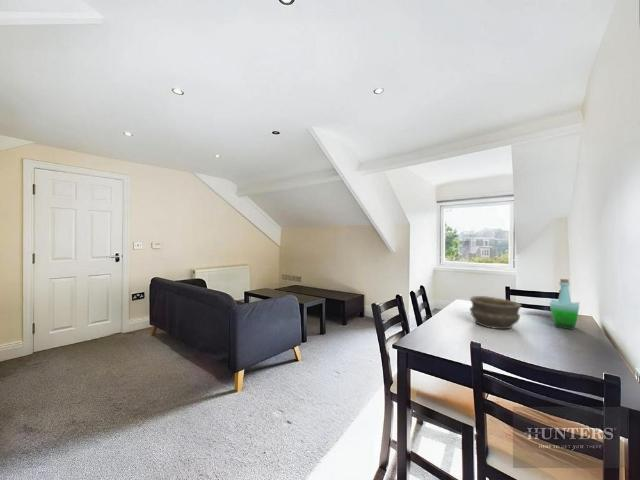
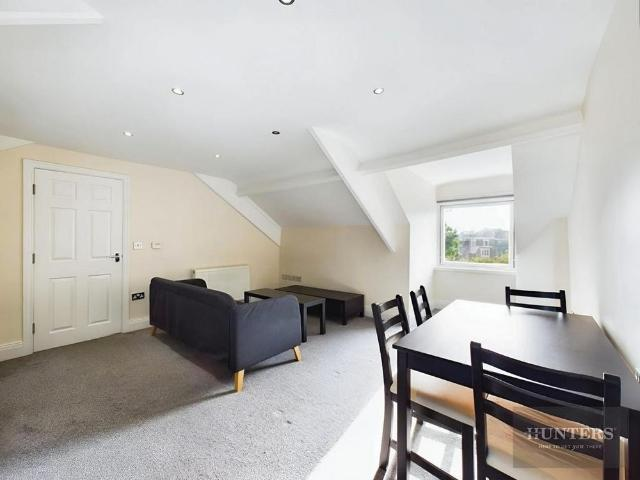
- bowl [469,295,523,330]
- bottle [549,278,580,331]
